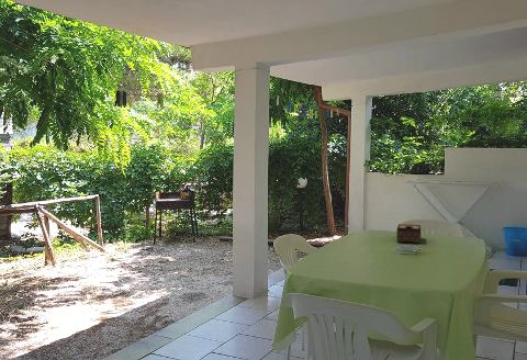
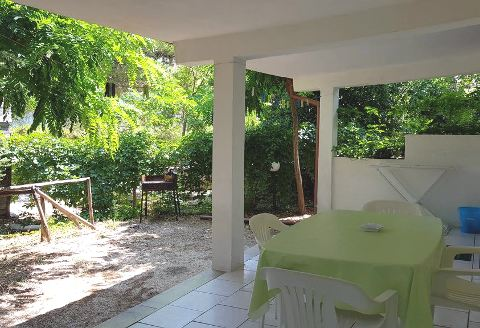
- tissue box [395,223,422,244]
